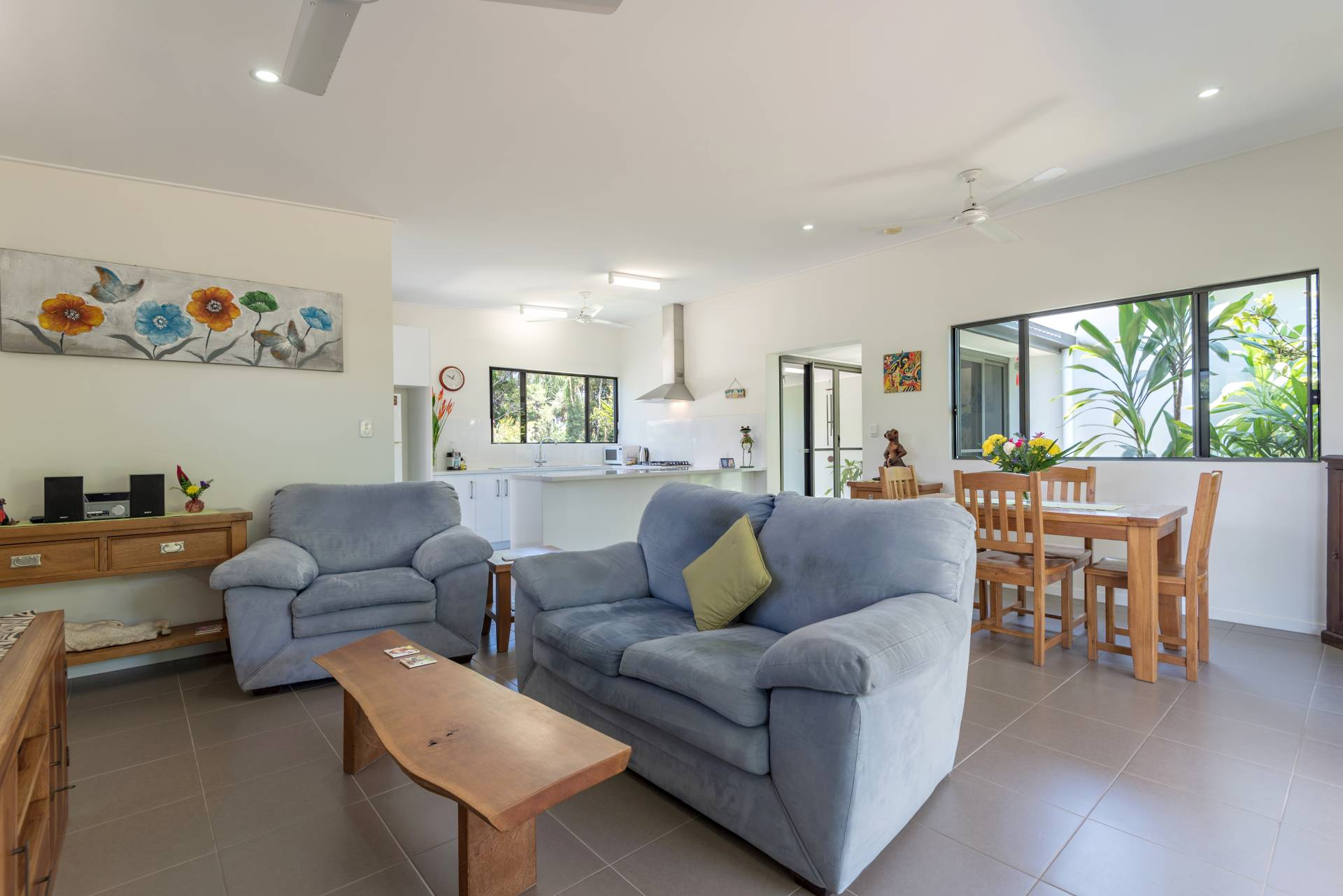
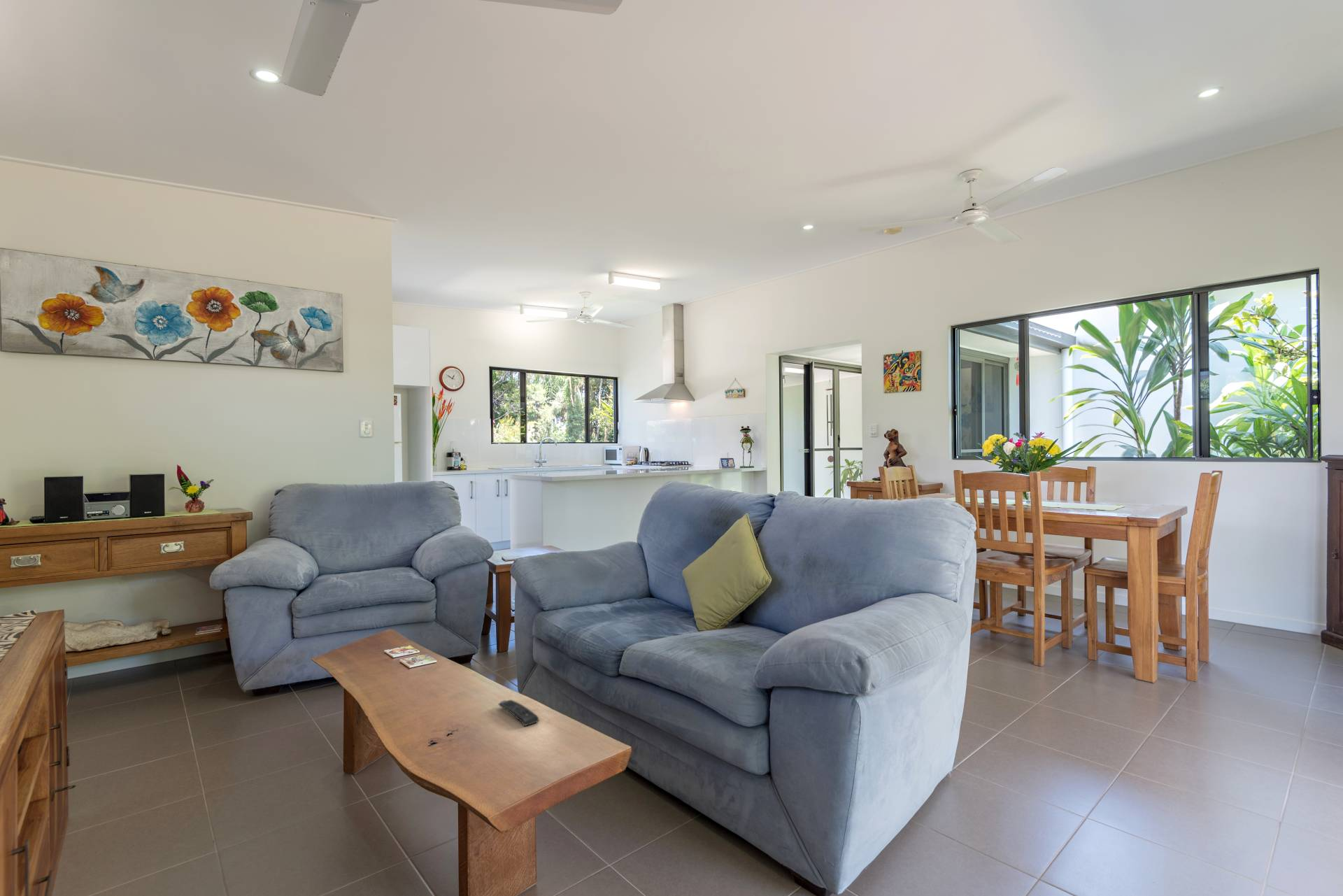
+ remote control [498,699,539,727]
